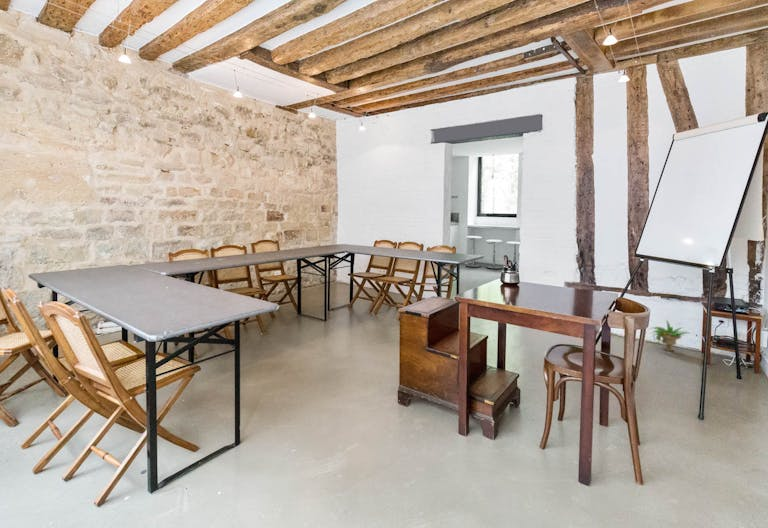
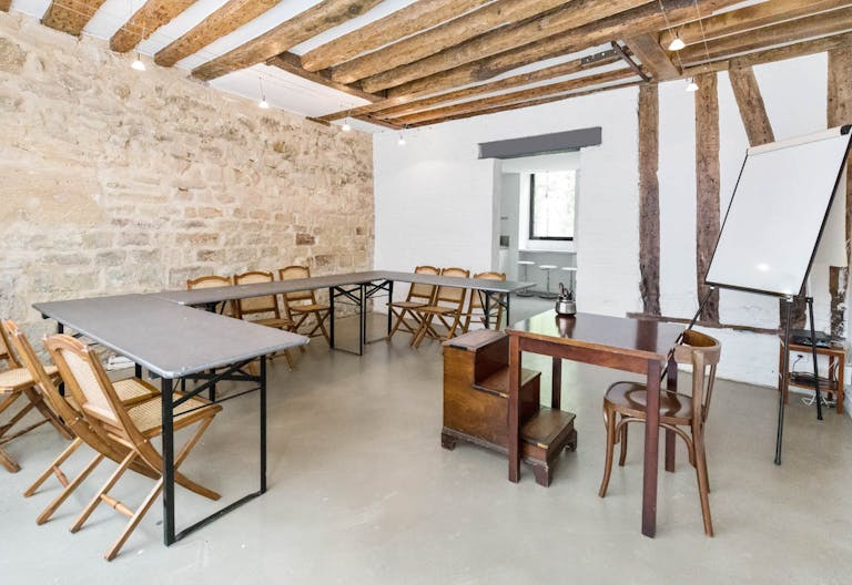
- potted plant [649,318,689,352]
